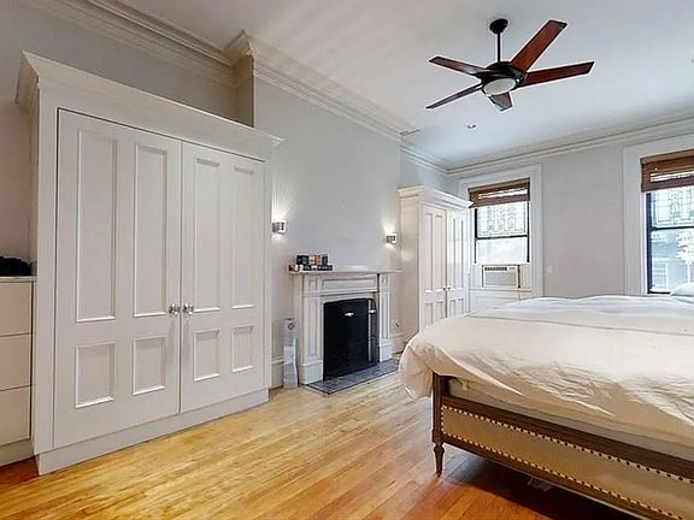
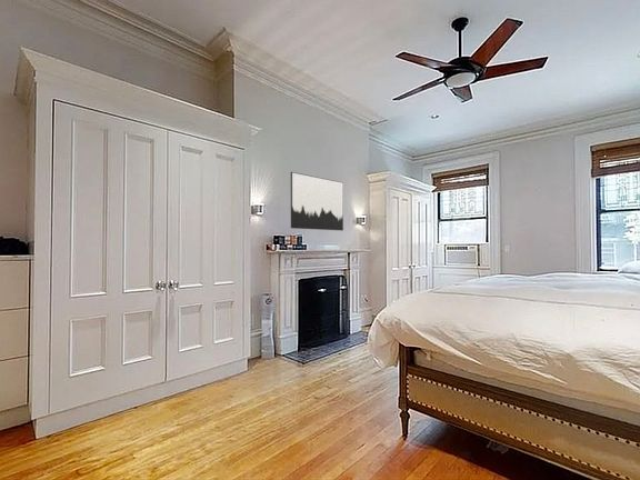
+ wall art [290,171,344,231]
